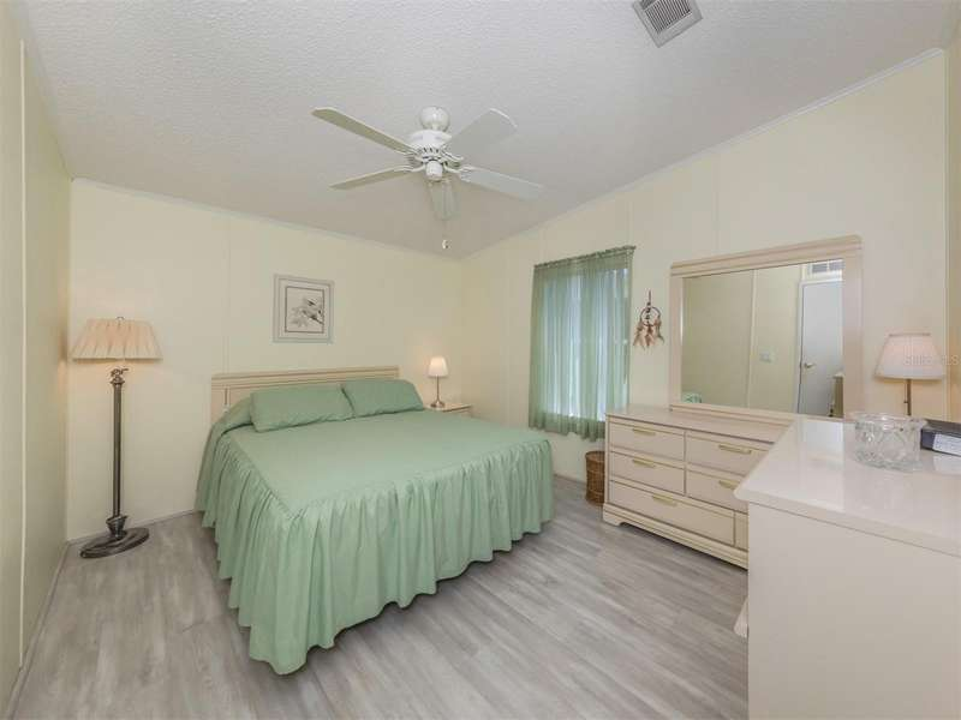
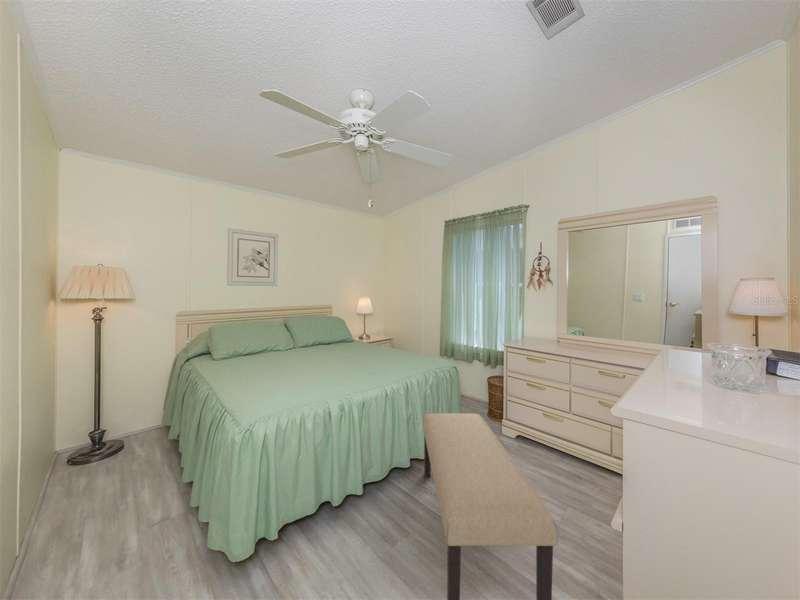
+ bench [422,412,559,600]
